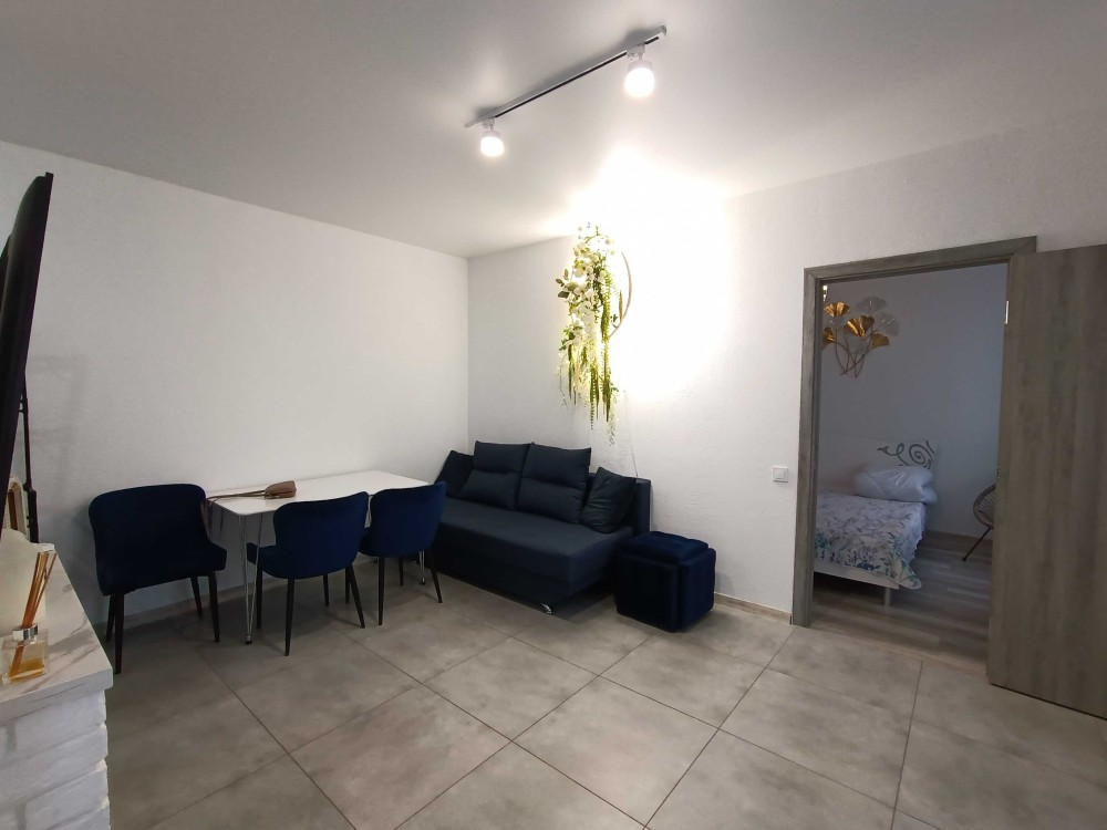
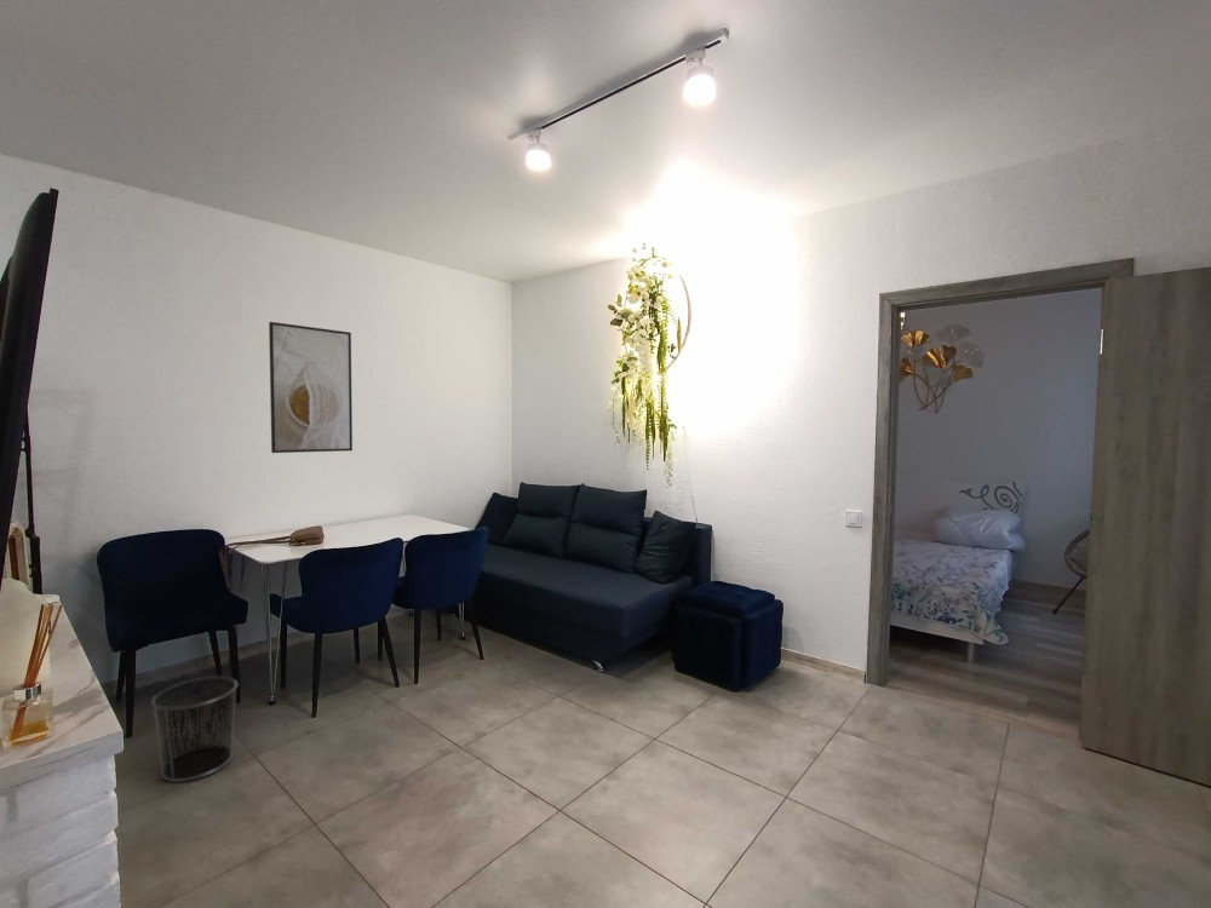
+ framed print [268,321,354,454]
+ waste bin [150,676,240,783]
